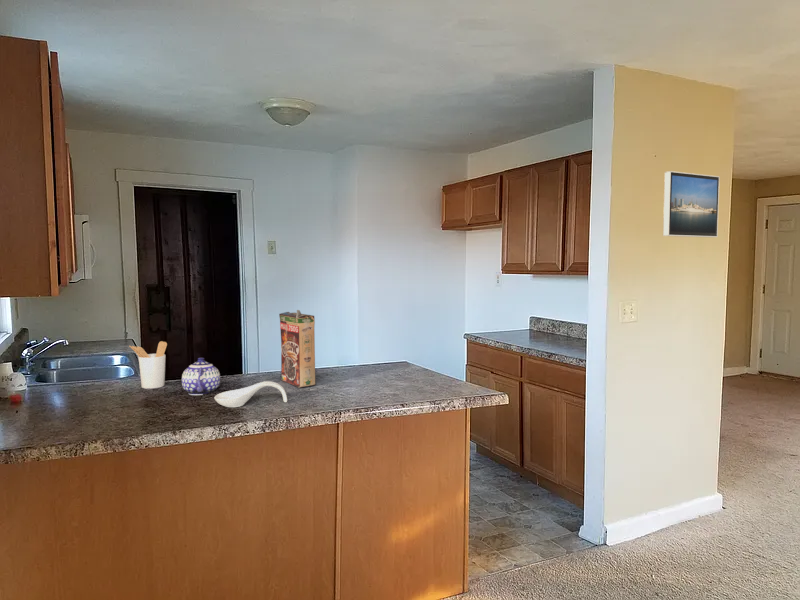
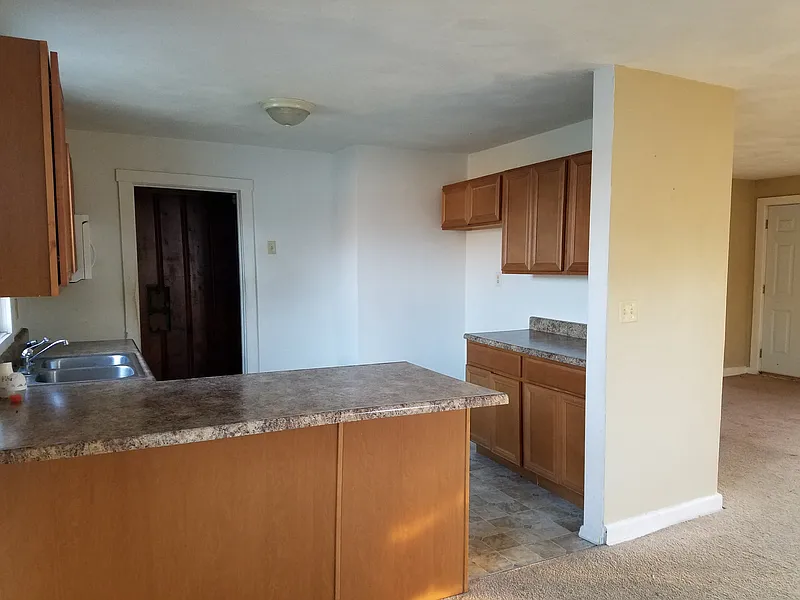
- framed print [662,170,721,238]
- teapot [181,356,221,396]
- cereal box [278,309,316,389]
- spoon rest [213,380,288,408]
- utensil holder [128,340,168,390]
